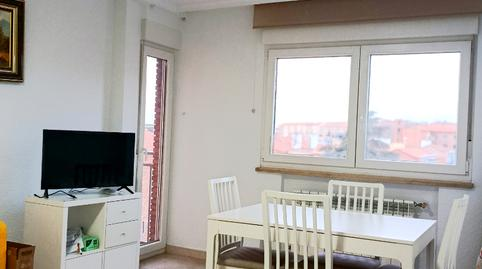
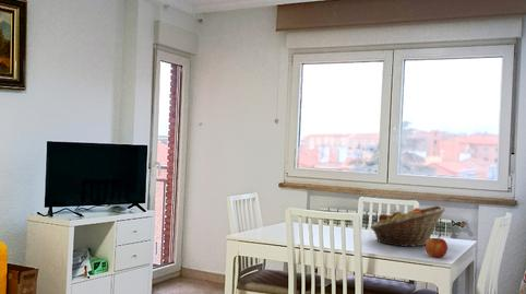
+ fruit basket [370,204,446,248]
+ apple [425,235,449,259]
